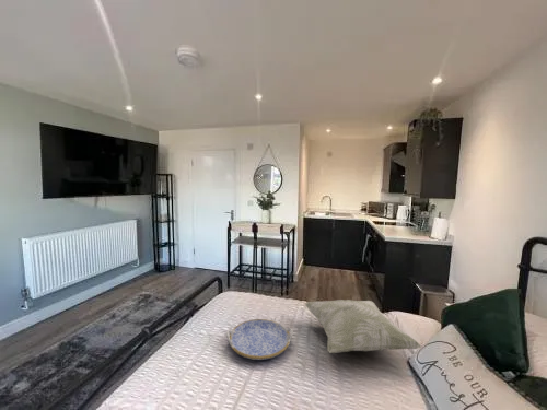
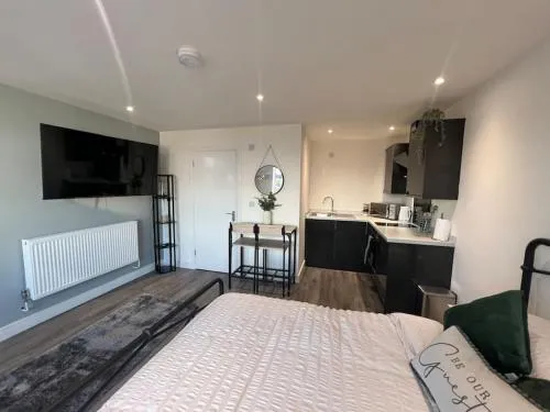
- serving tray [225,318,294,361]
- decorative pillow [304,298,422,354]
